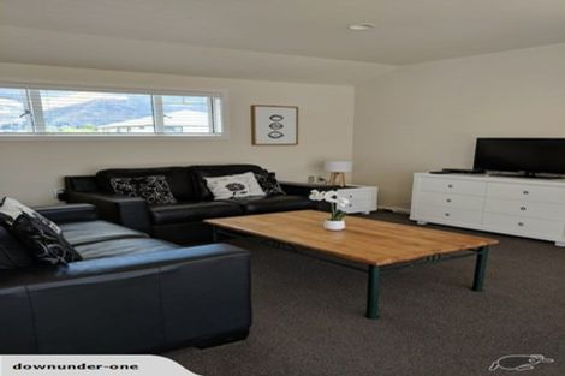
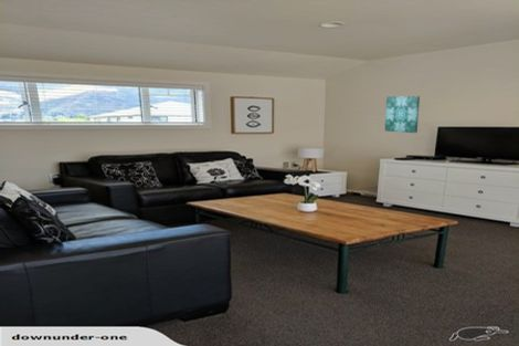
+ wall art [384,95,421,134]
